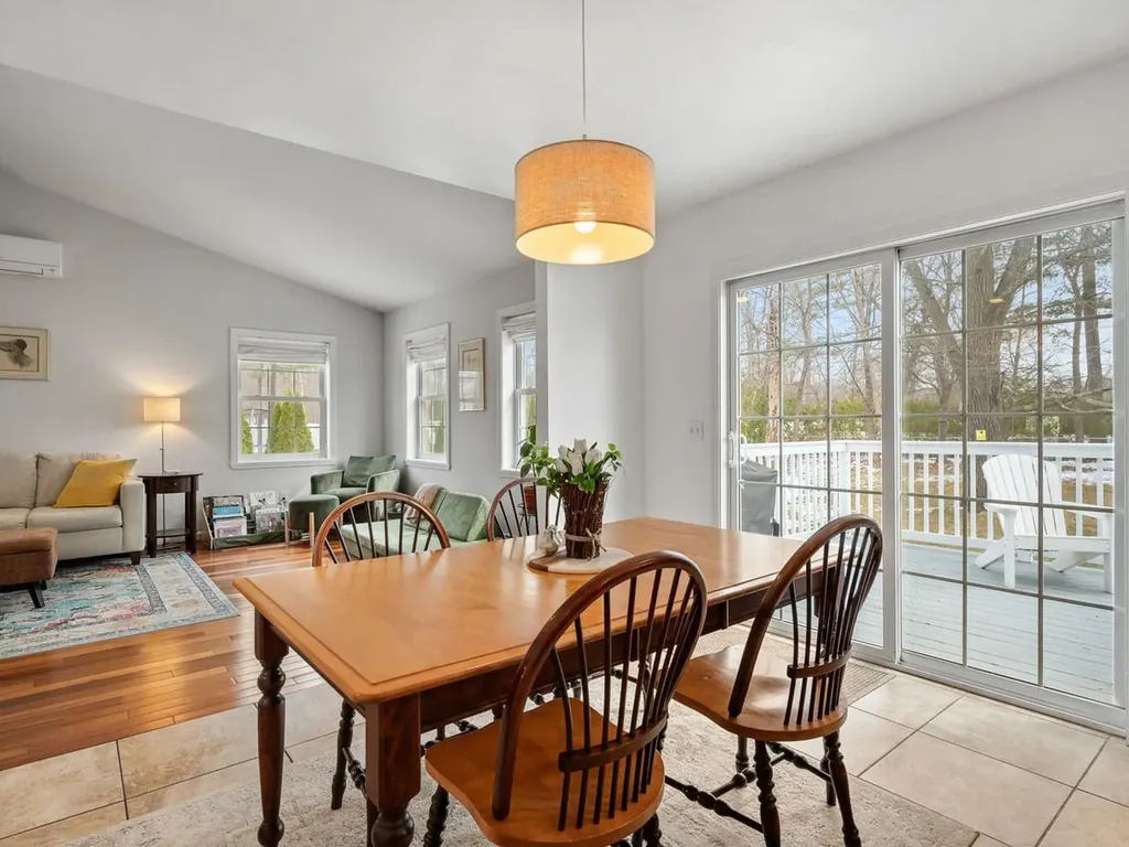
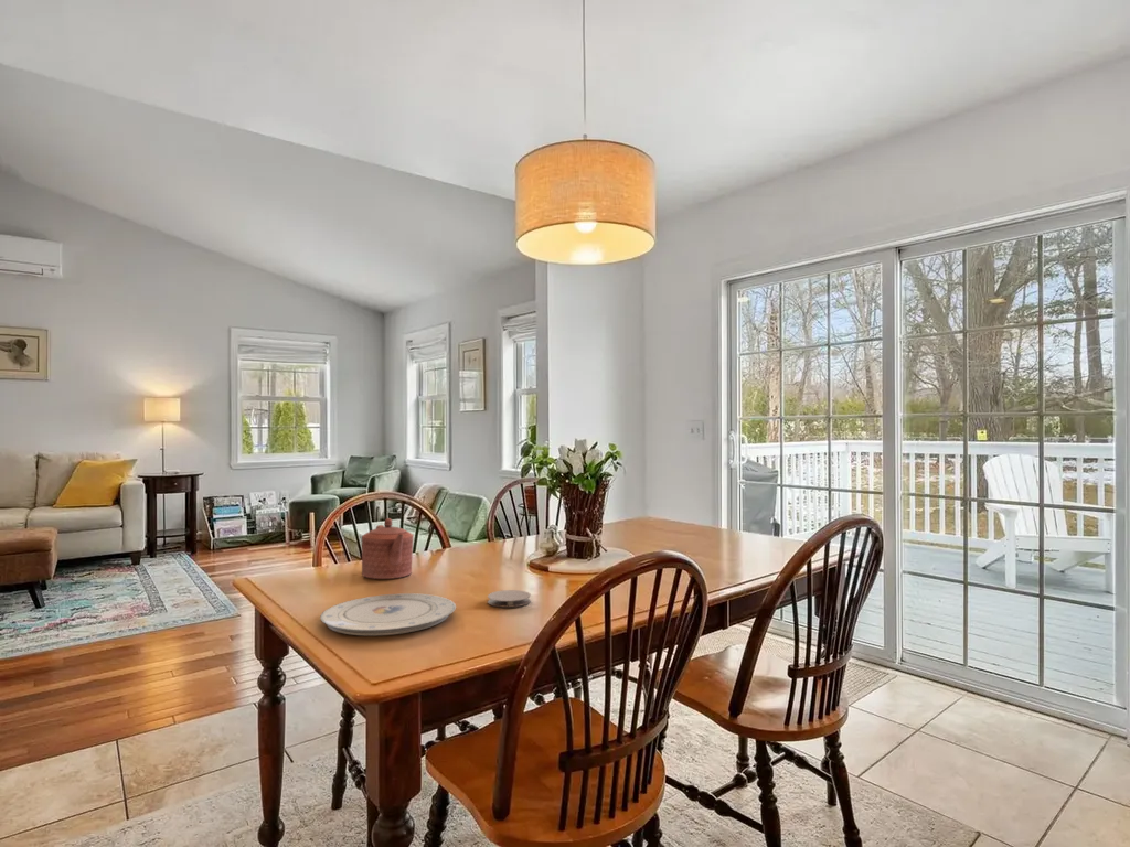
+ teapot [361,517,415,580]
+ plate [319,592,457,636]
+ coaster [487,589,532,609]
